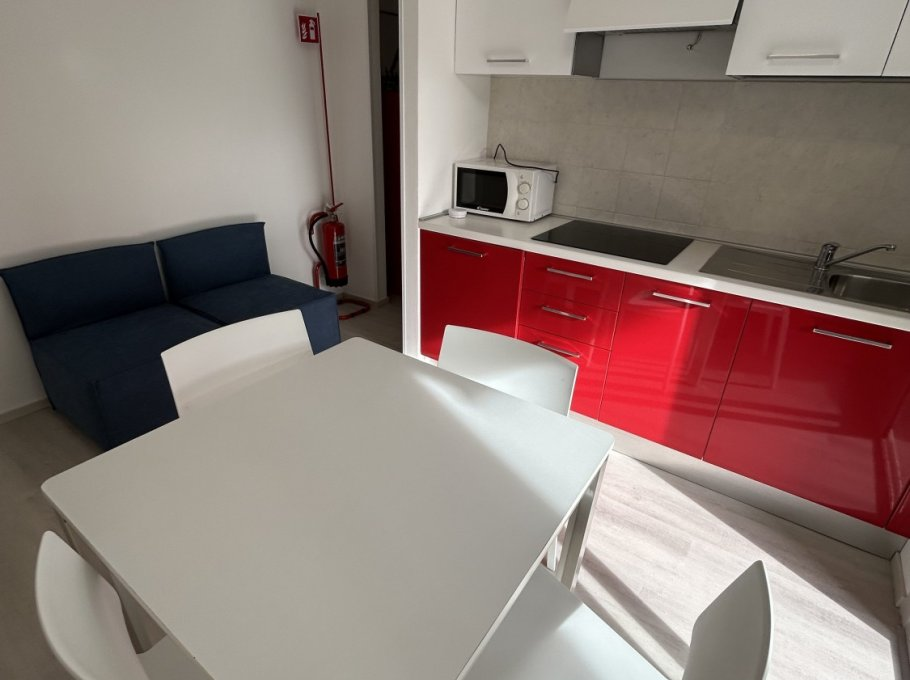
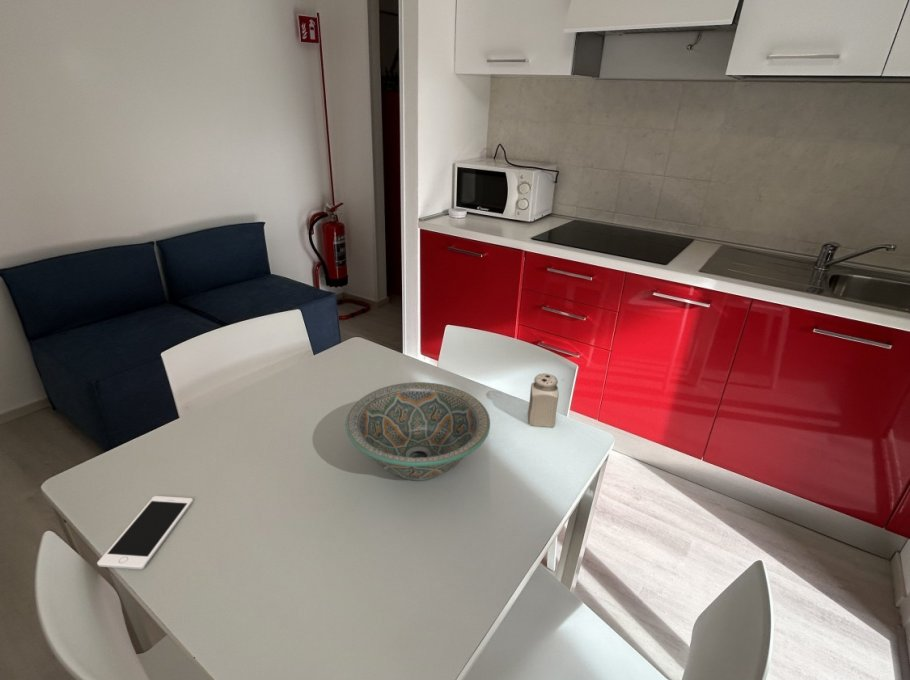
+ salt shaker [527,372,560,428]
+ cell phone [96,495,194,570]
+ decorative bowl [345,381,491,482]
